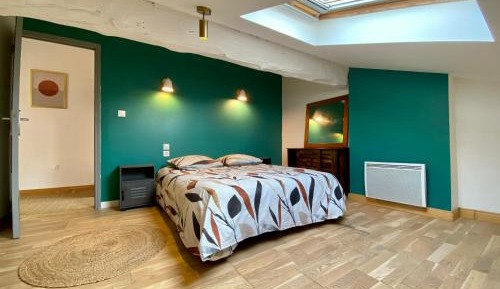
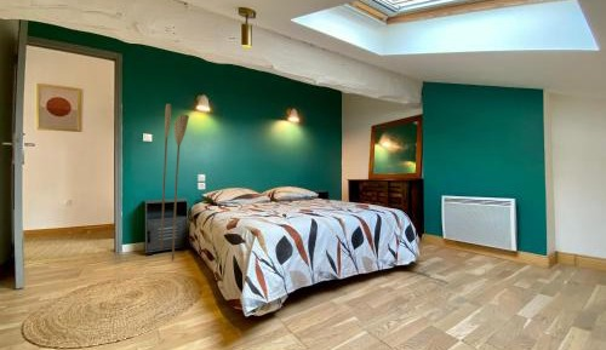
+ floor lamp [159,103,190,262]
